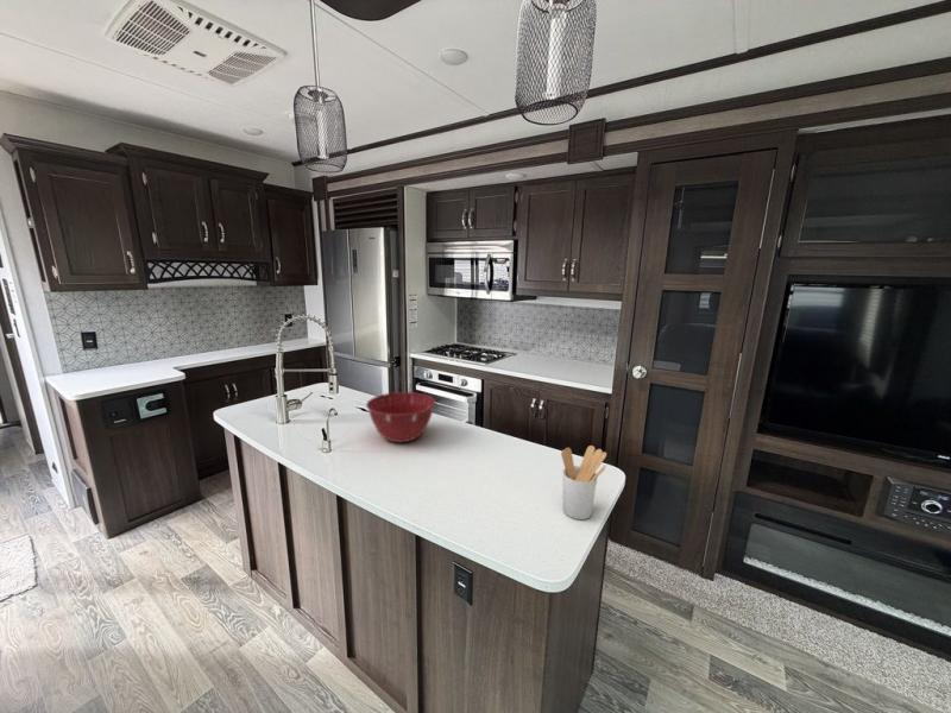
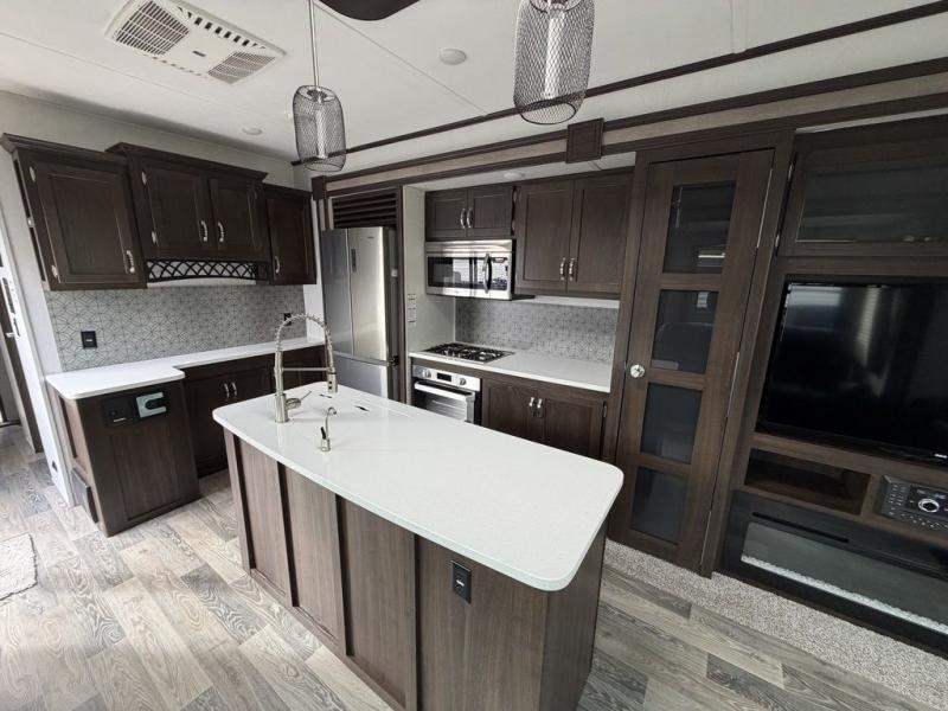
- utensil holder [560,444,607,520]
- mixing bowl [365,391,436,443]
